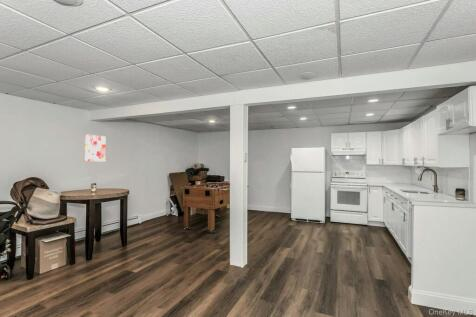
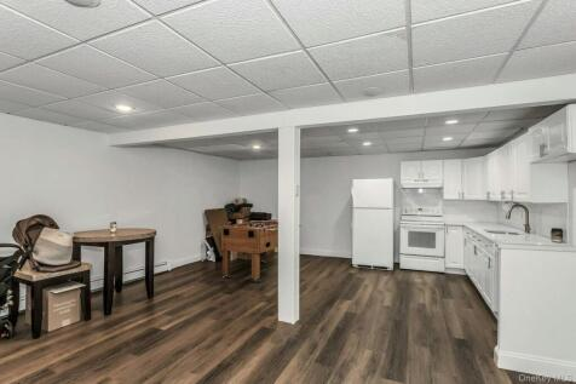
- wall art [84,133,107,162]
